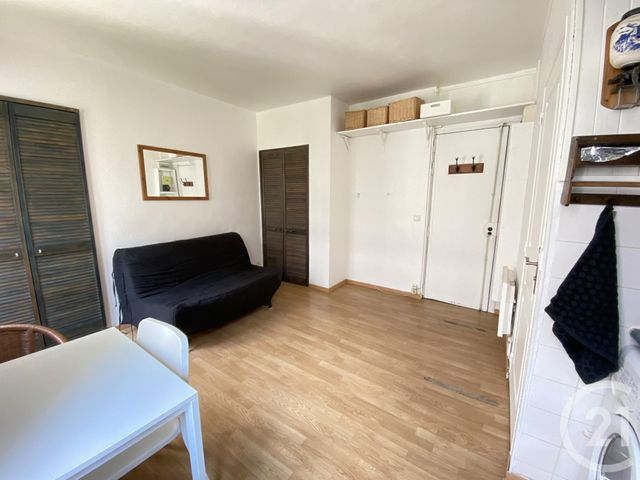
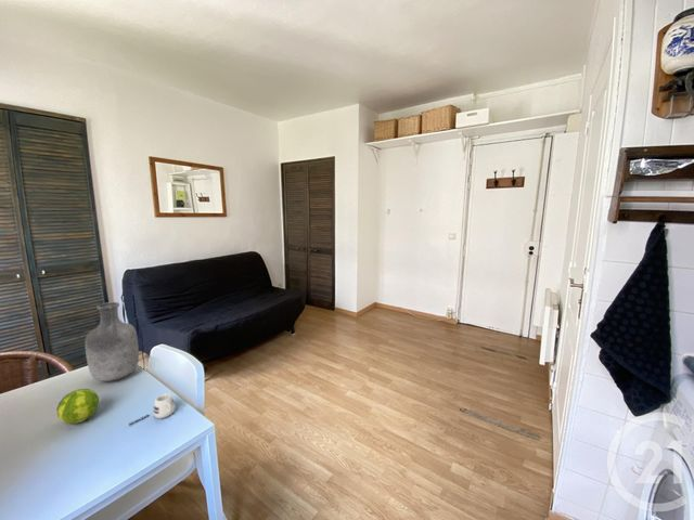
+ vase [85,301,140,382]
+ mug [128,392,176,426]
+ fruit [55,388,101,425]
